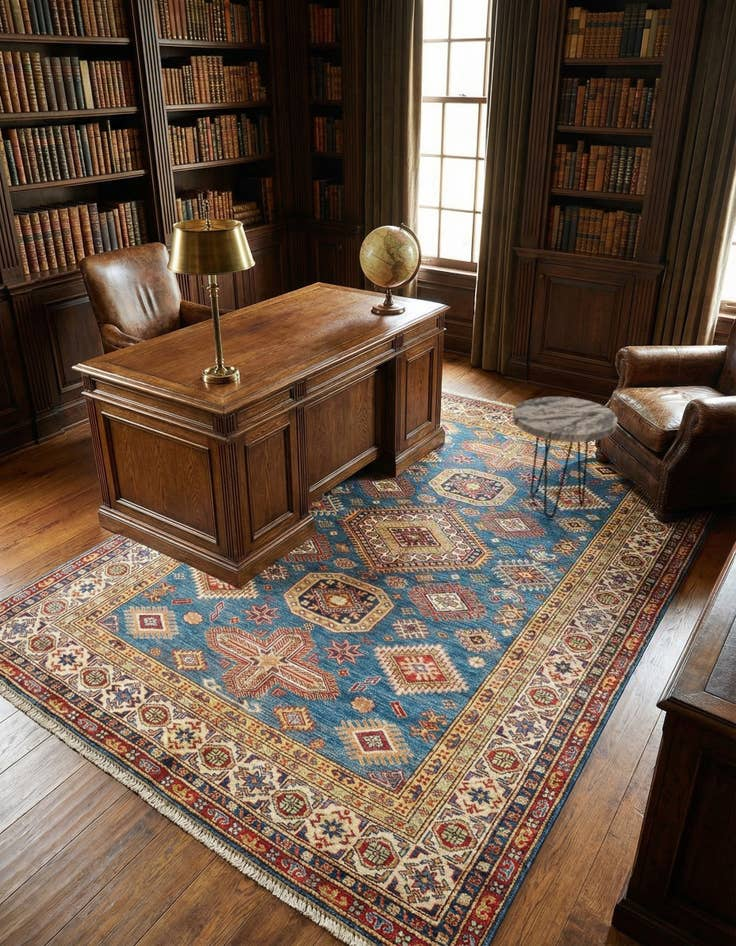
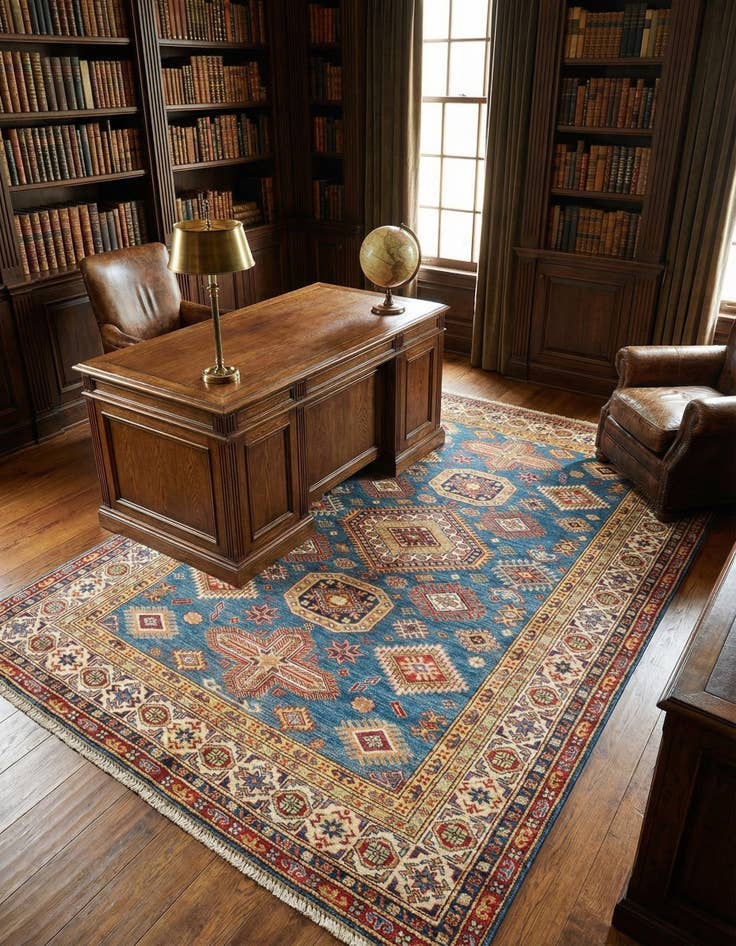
- side table [512,396,618,519]
